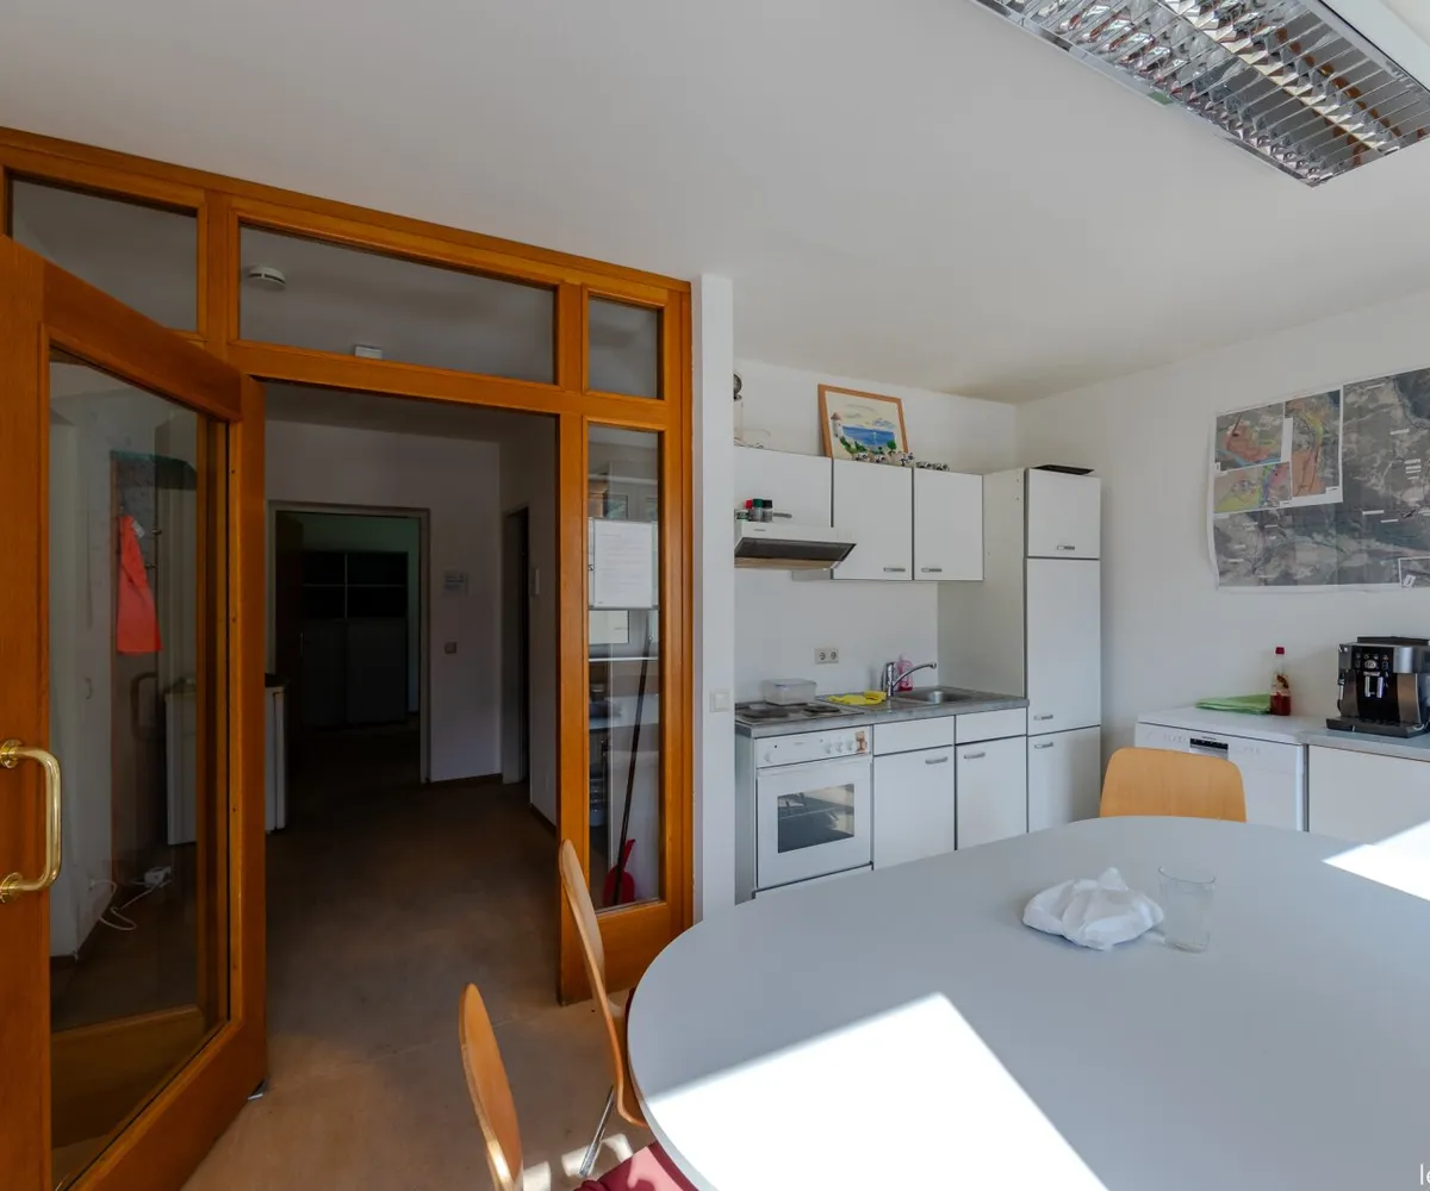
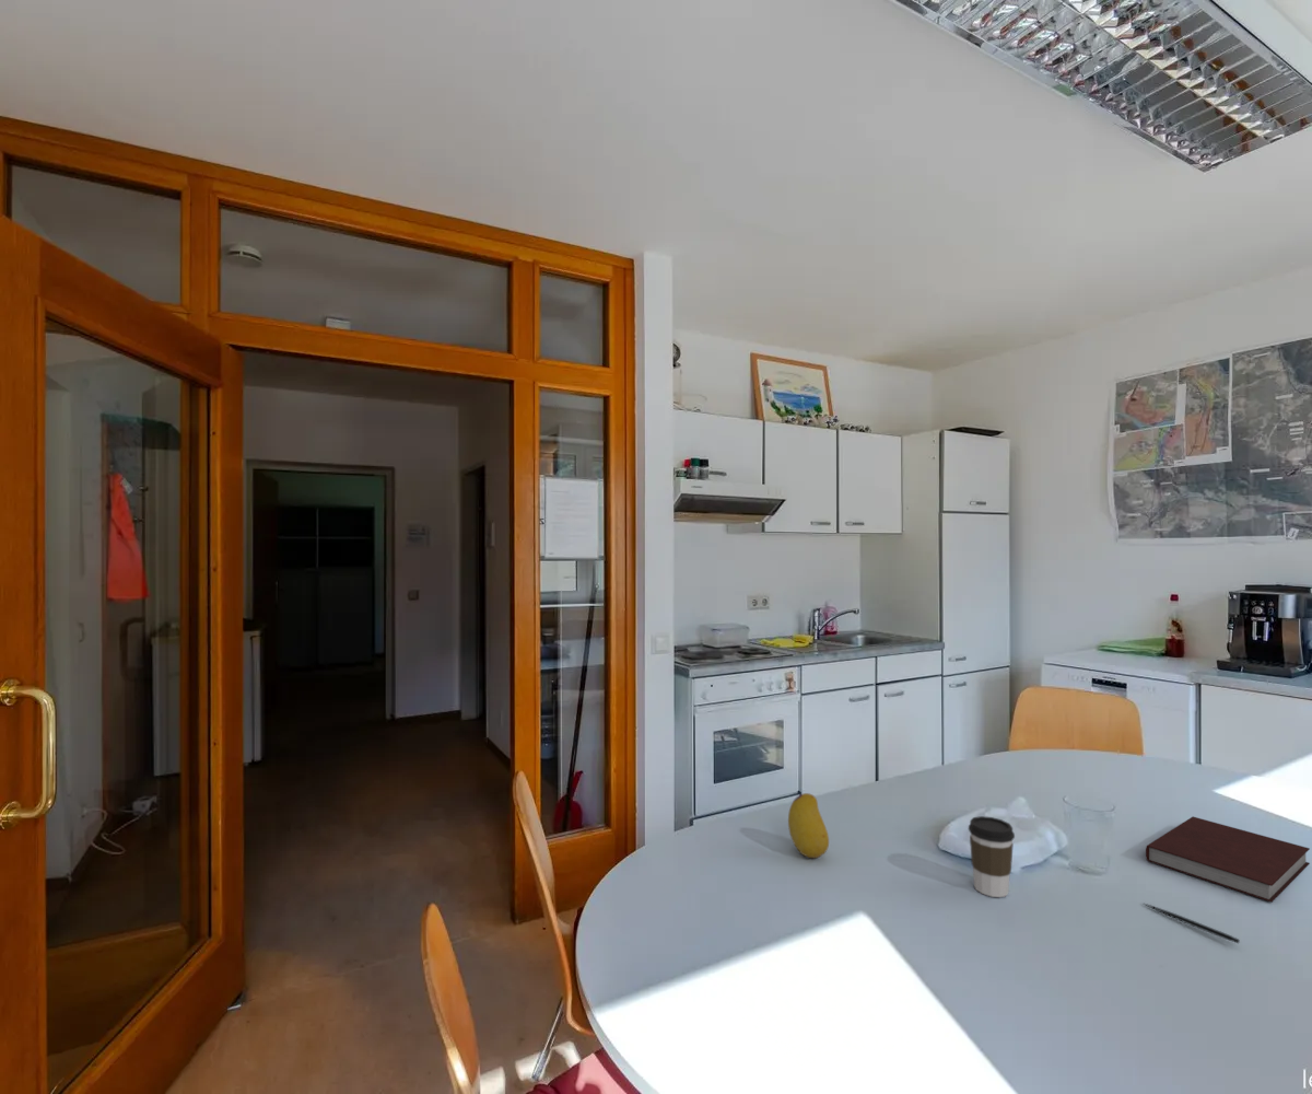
+ fruit [787,792,830,859]
+ coffee cup [968,815,1016,898]
+ pen [1140,901,1241,944]
+ notebook [1145,815,1311,904]
